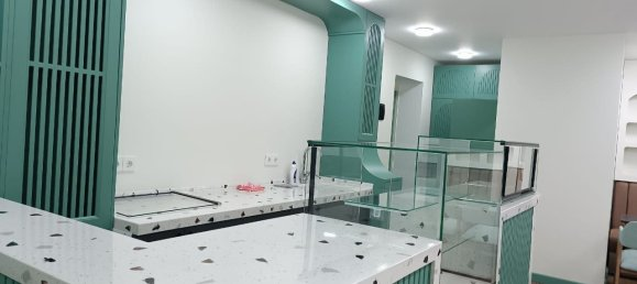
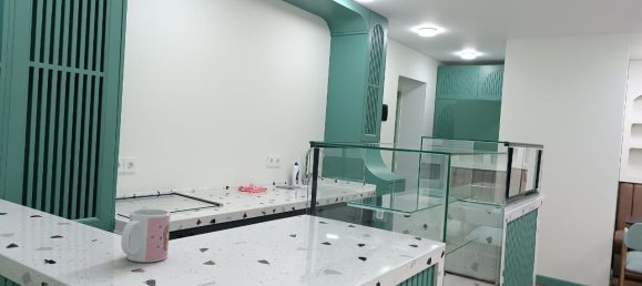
+ mug [120,207,171,263]
